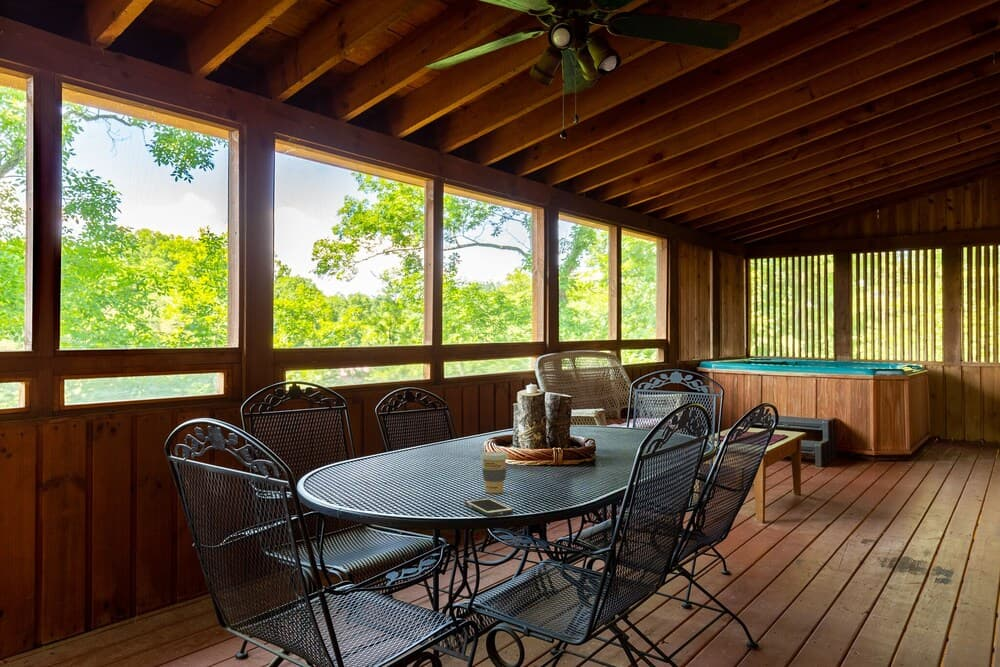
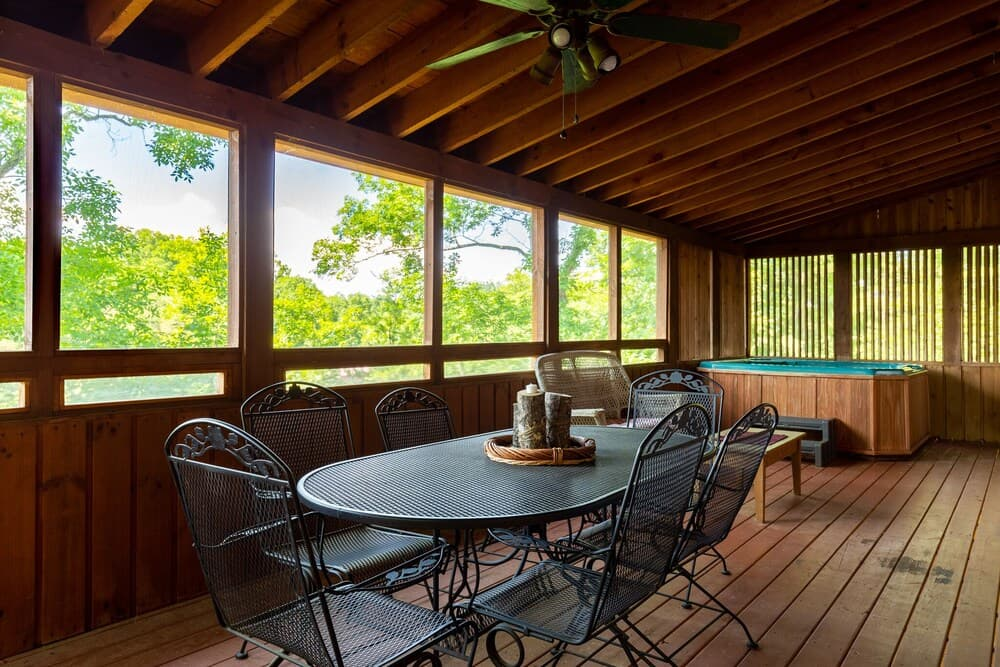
- cell phone [464,497,514,517]
- coffee cup [479,451,509,494]
